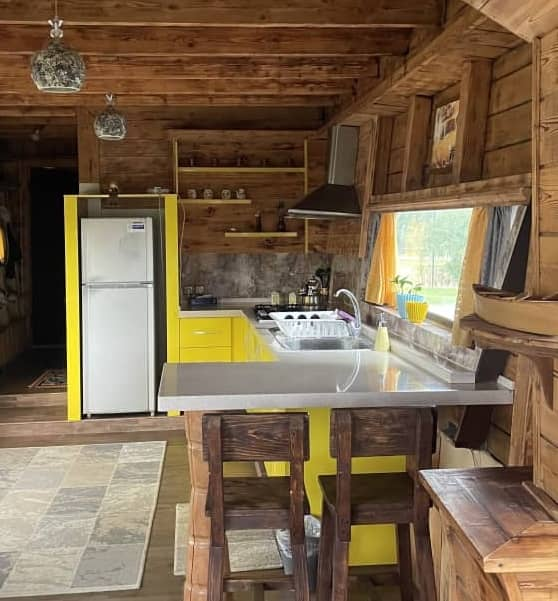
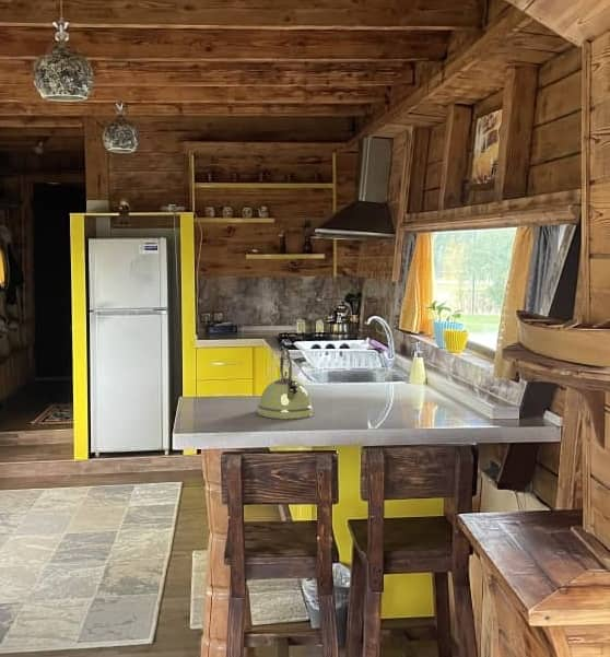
+ kettle [255,348,315,421]
